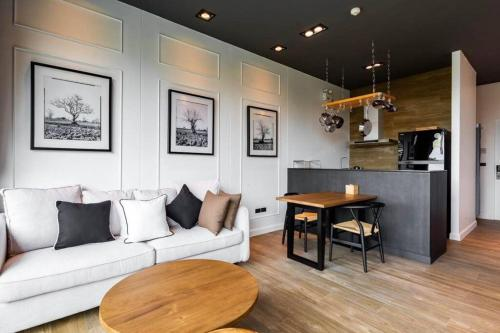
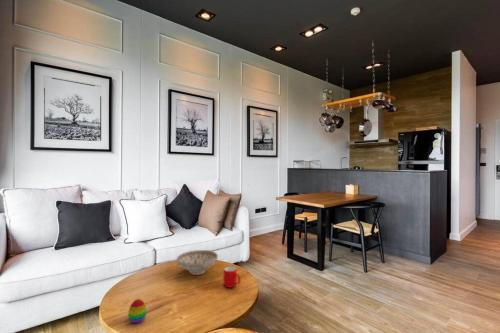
+ cup [223,266,241,289]
+ decorative egg [127,298,148,324]
+ decorative bowl [176,249,219,276]
